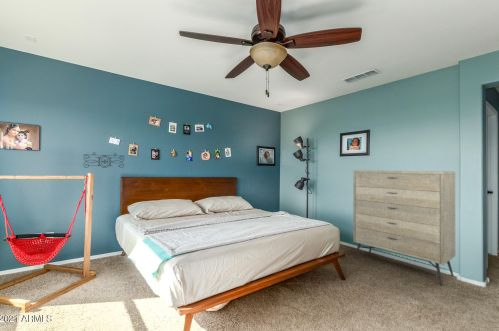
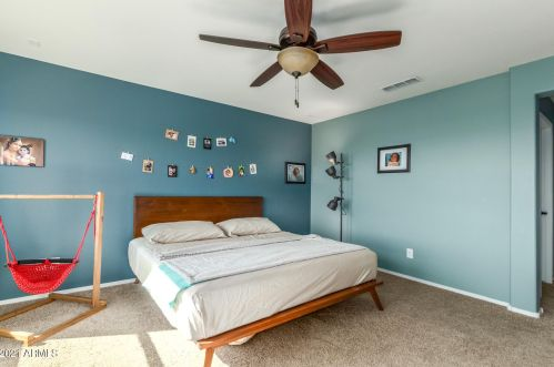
- wall decoration [82,151,125,169]
- dresser [352,169,456,287]
